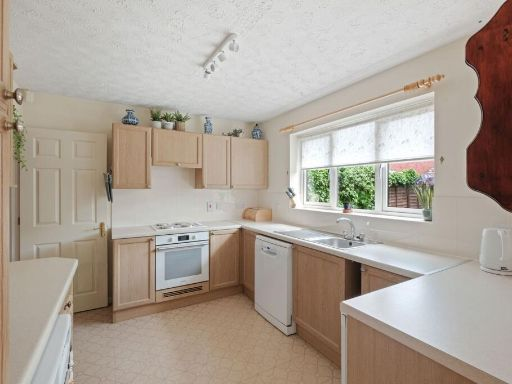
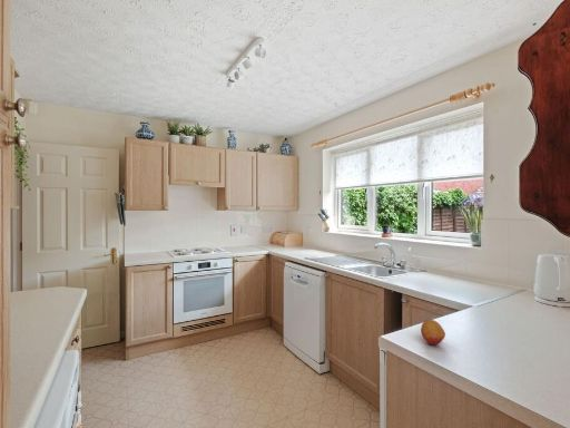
+ fruit [420,319,446,346]
